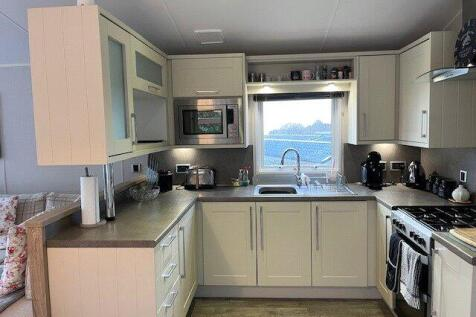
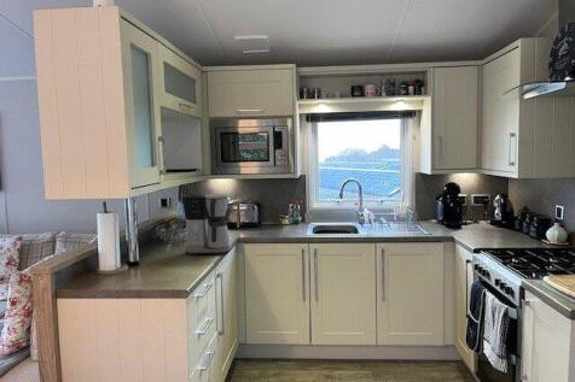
+ coffee maker [181,193,232,257]
